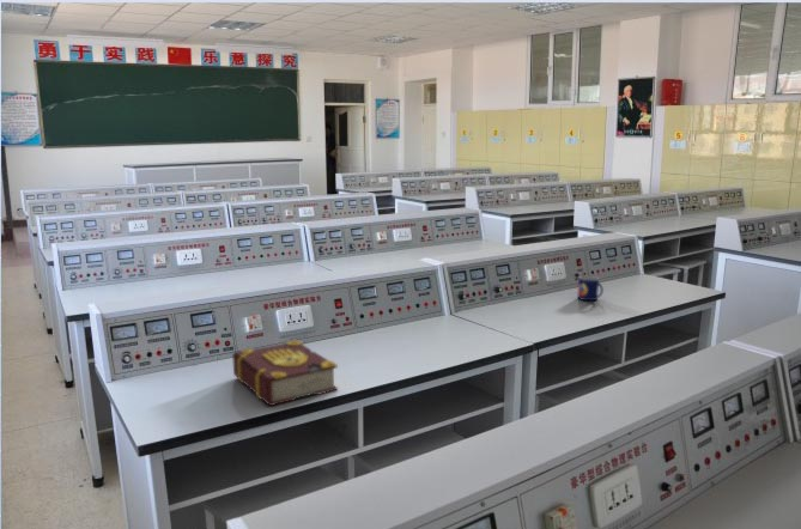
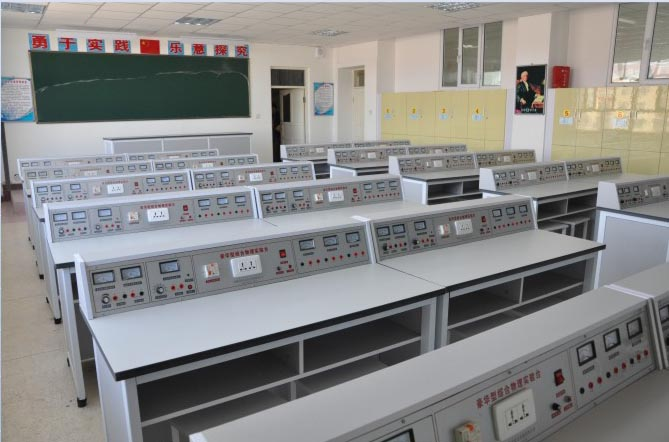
- mug [576,275,605,302]
- book [231,339,339,407]
